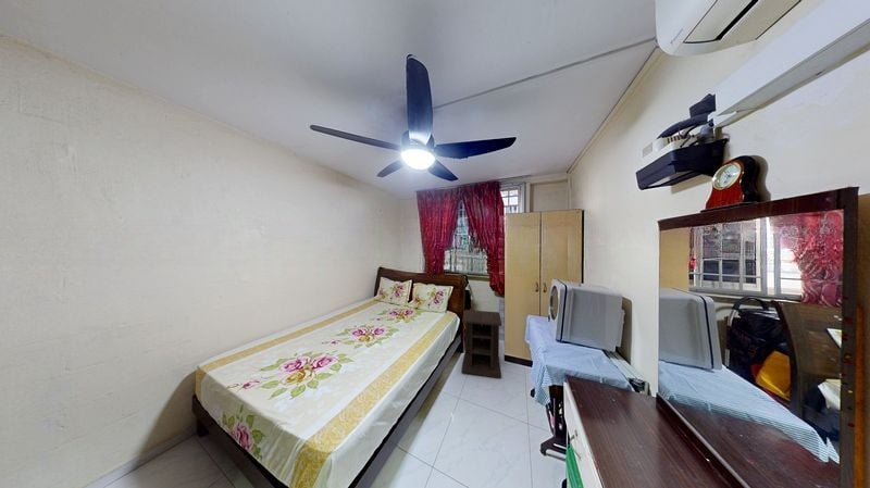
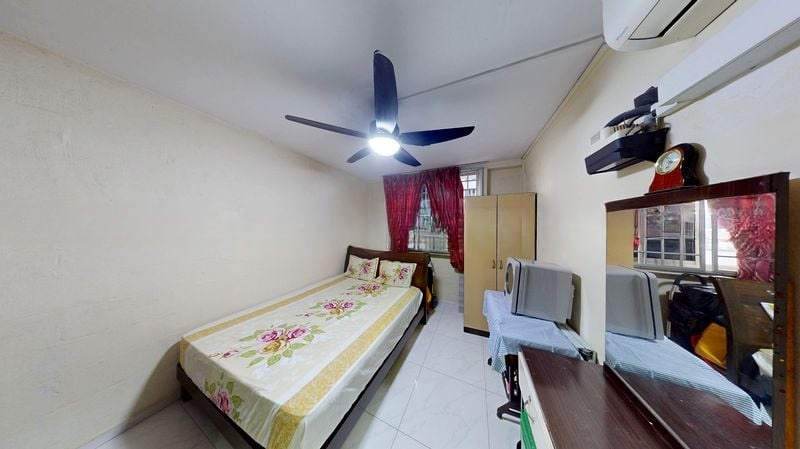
- nightstand [460,309,504,379]
